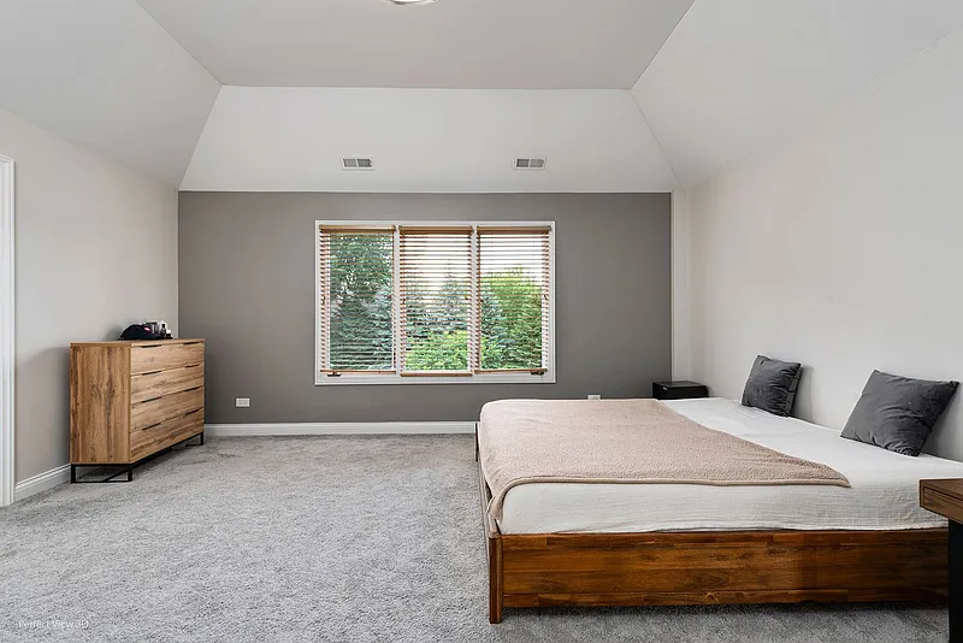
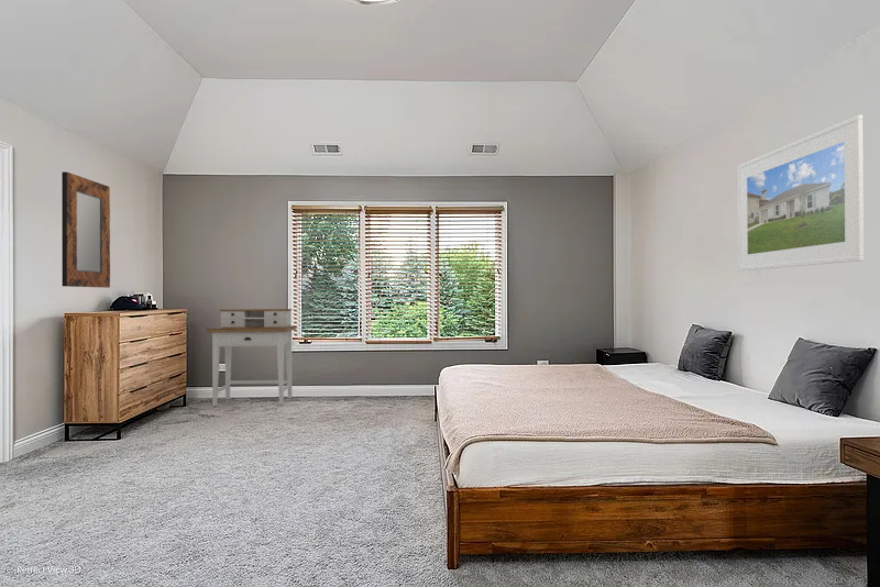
+ home mirror [61,170,111,289]
+ desk [205,308,298,407]
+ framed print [737,114,866,272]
